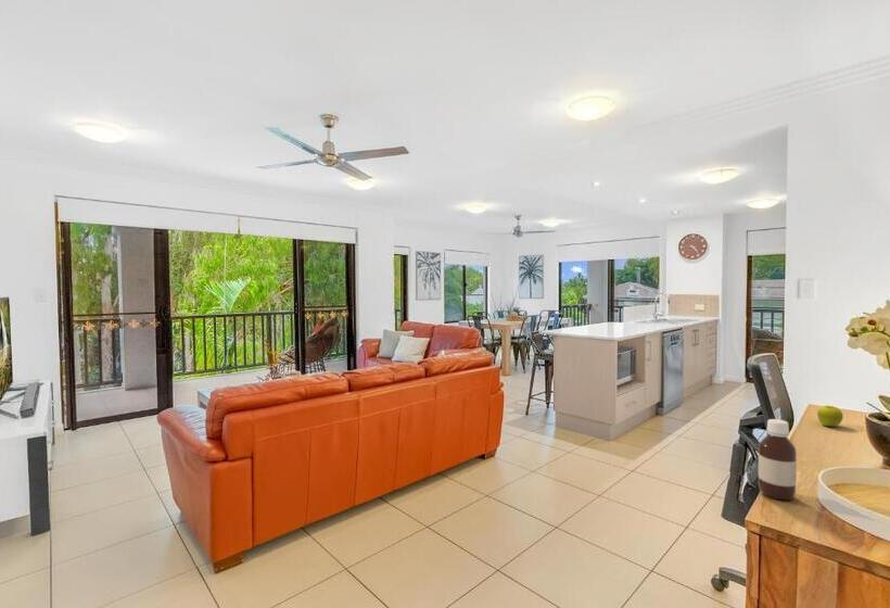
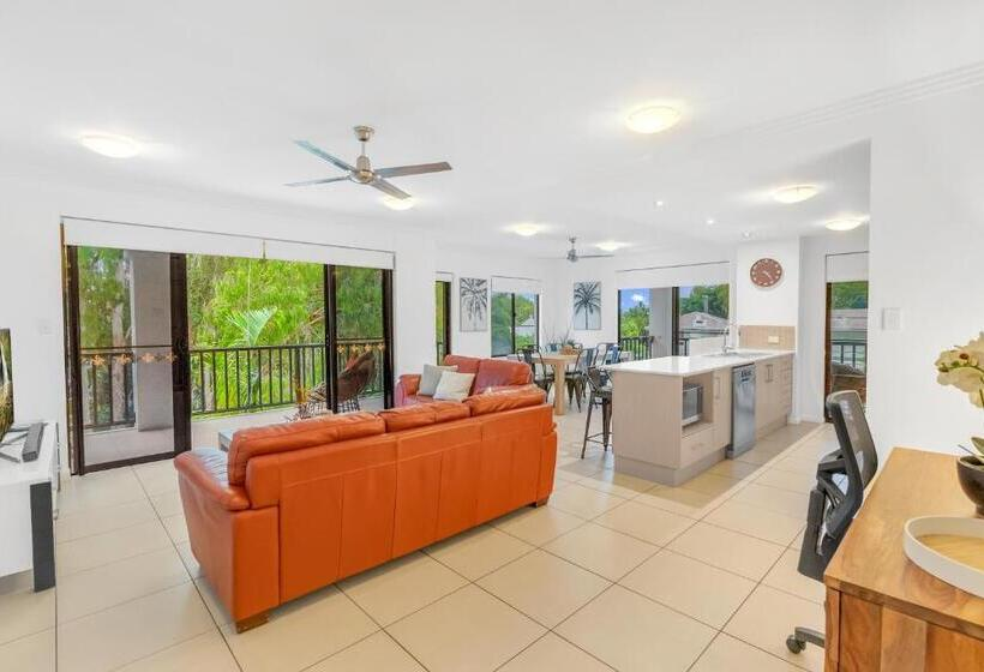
- fruit [816,405,844,428]
- bottle [758,418,798,501]
